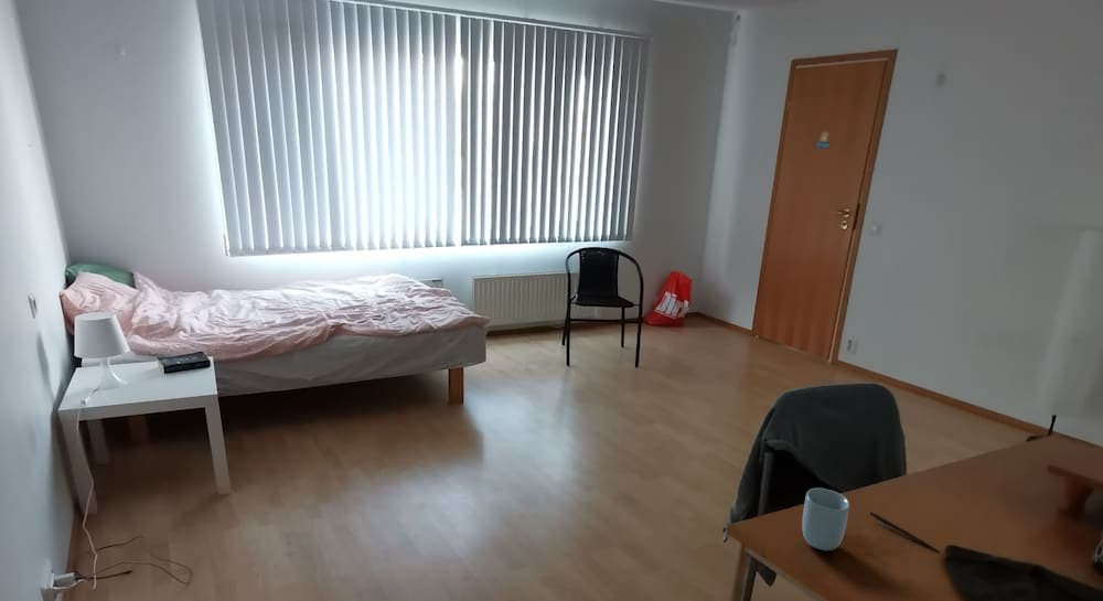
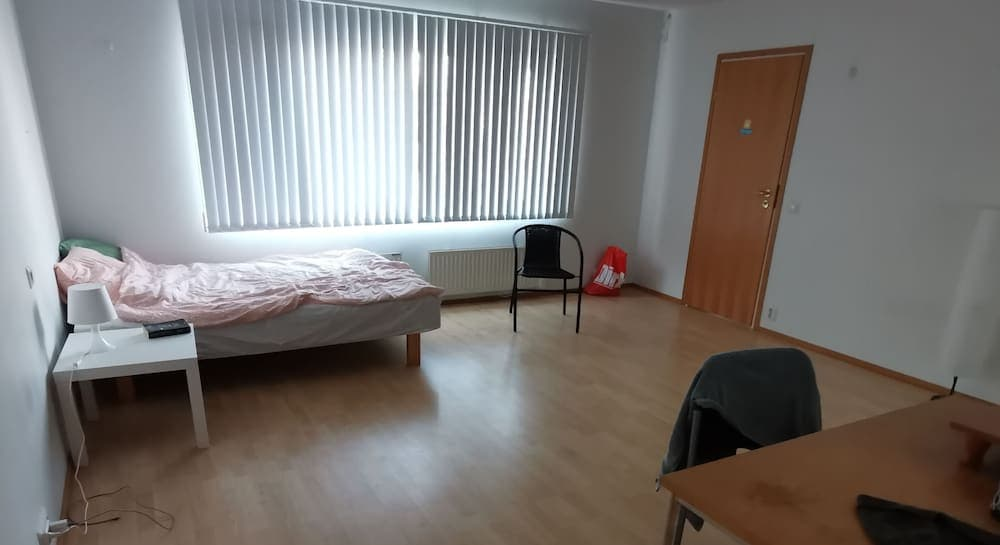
- cup [801,487,850,551]
- pen [869,511,941,554]
